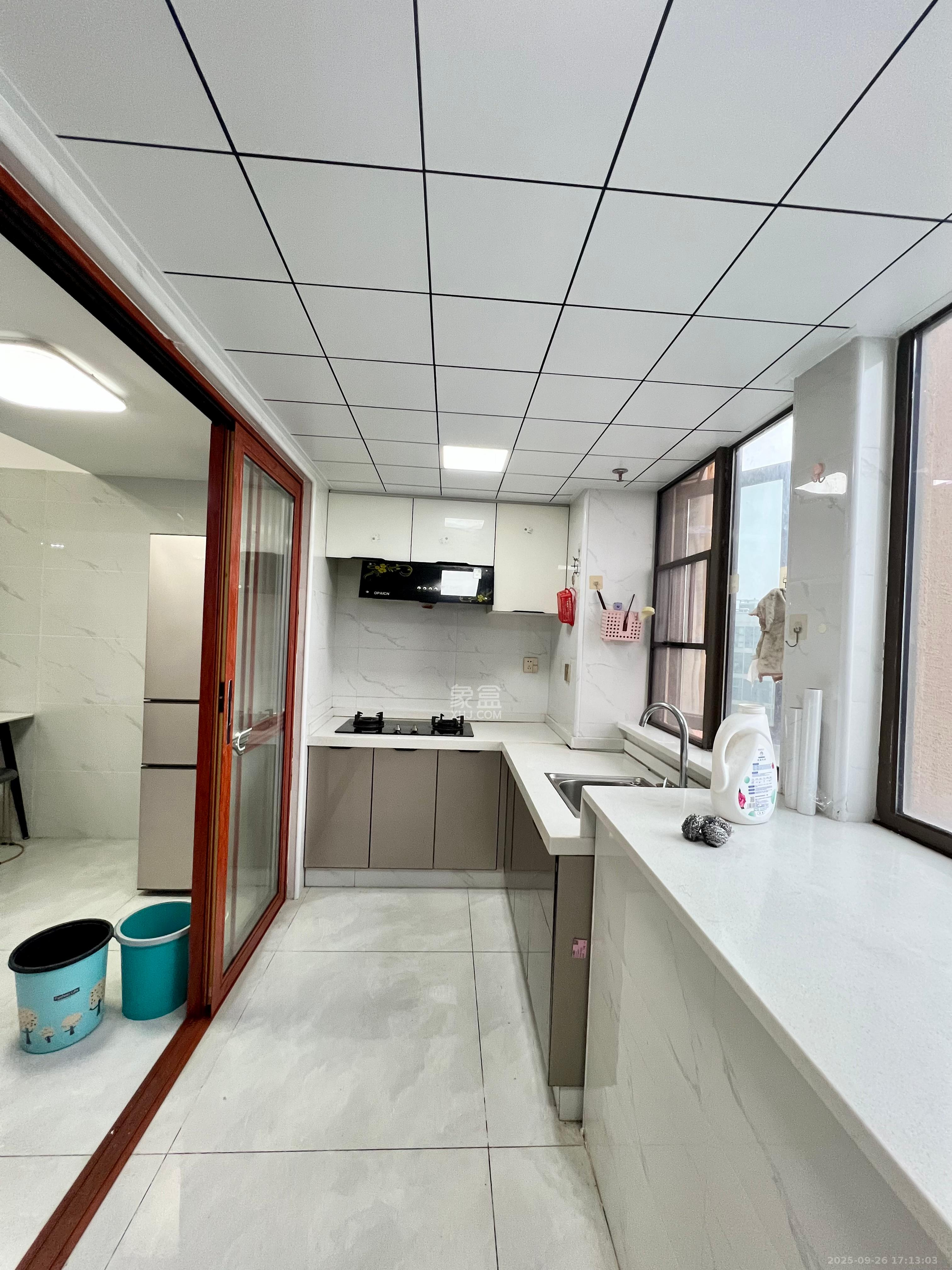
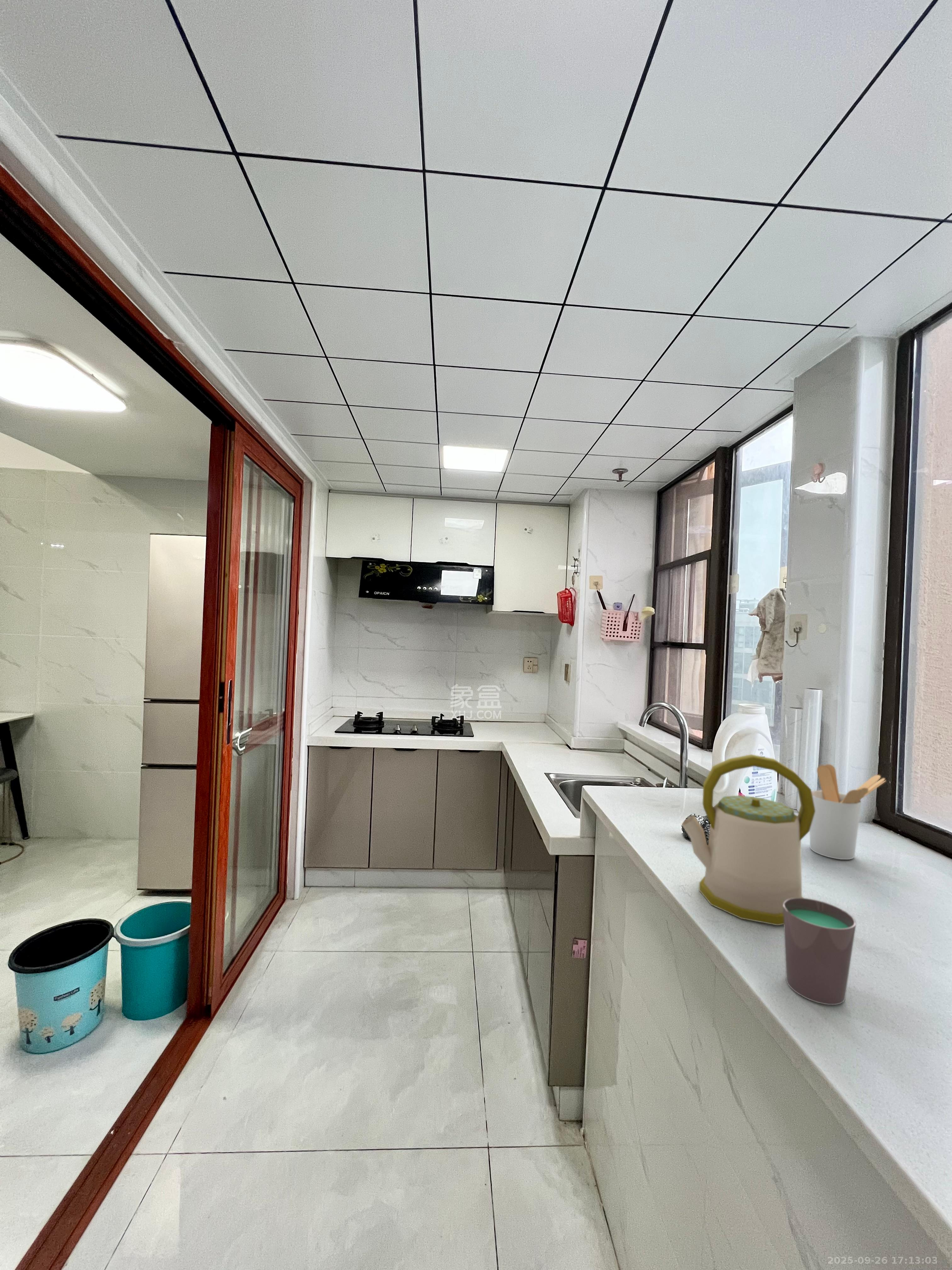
+ kettle [681,754,815,926]
+ cup [783,898,856,1005]
+ utensil holder [809,764,886,860]
